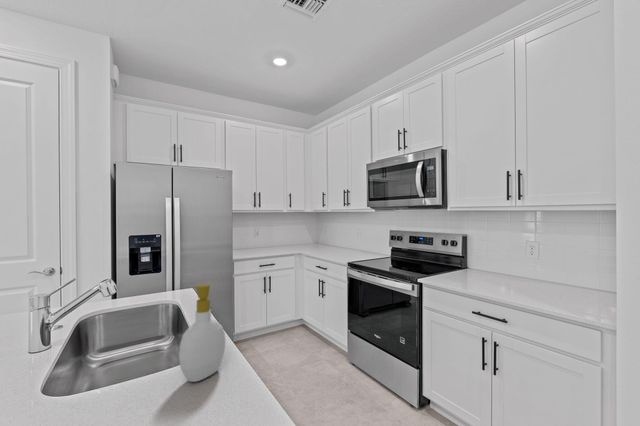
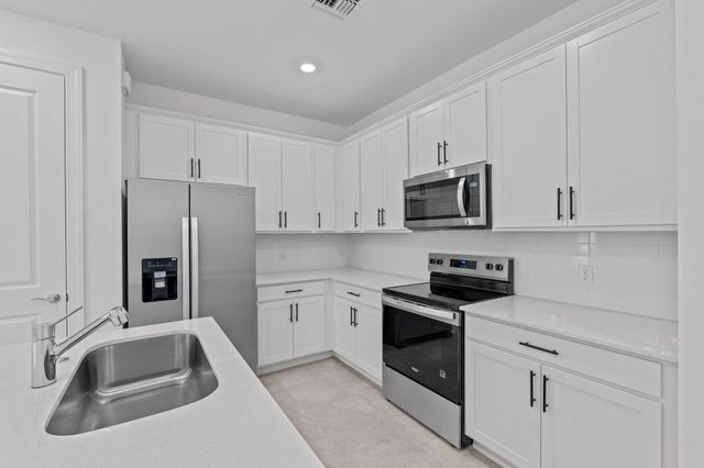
- soap bottle [178,283,226,383]
